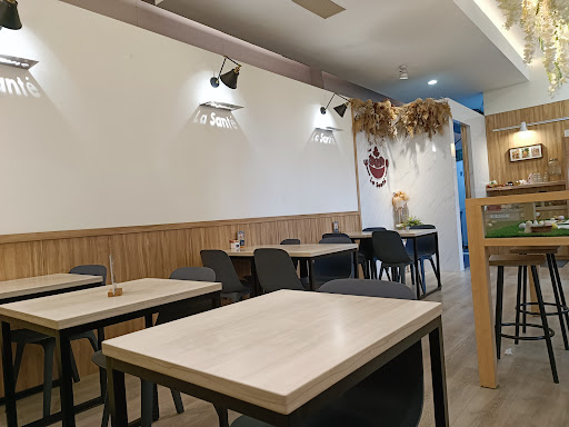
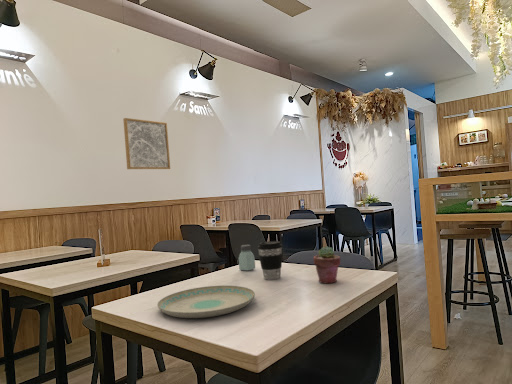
+ coffee cup [257,240,284,281]
+ potted succulent [313,245,342,284]
+ saltshaker [238,244,256,272]
+ wall art [122,117,171,170]
+ plate [156,285,256,319]
